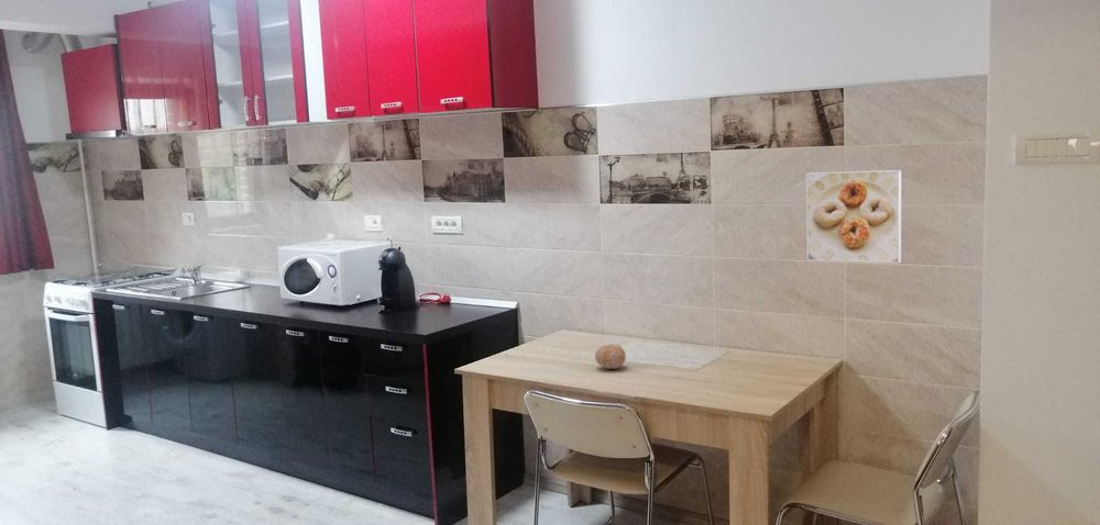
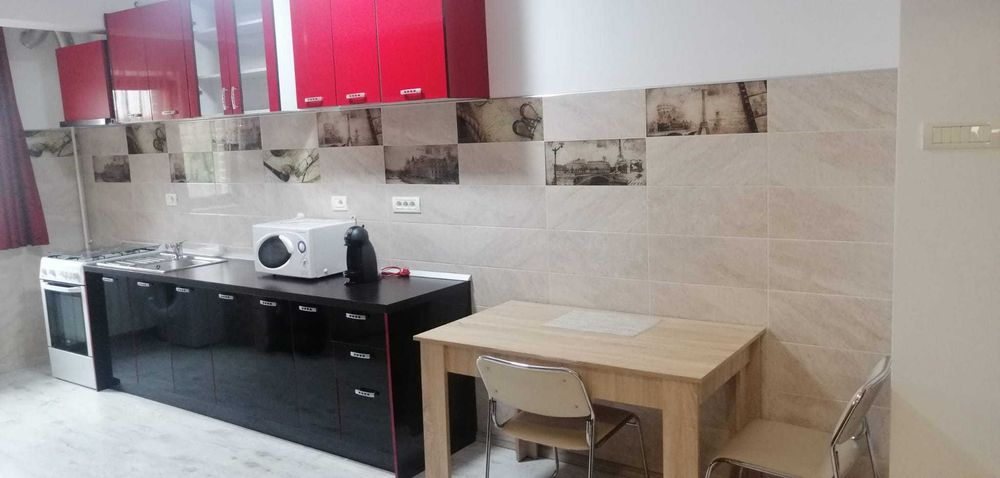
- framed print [805,169,902,265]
- fruit [594,343,627,370]
